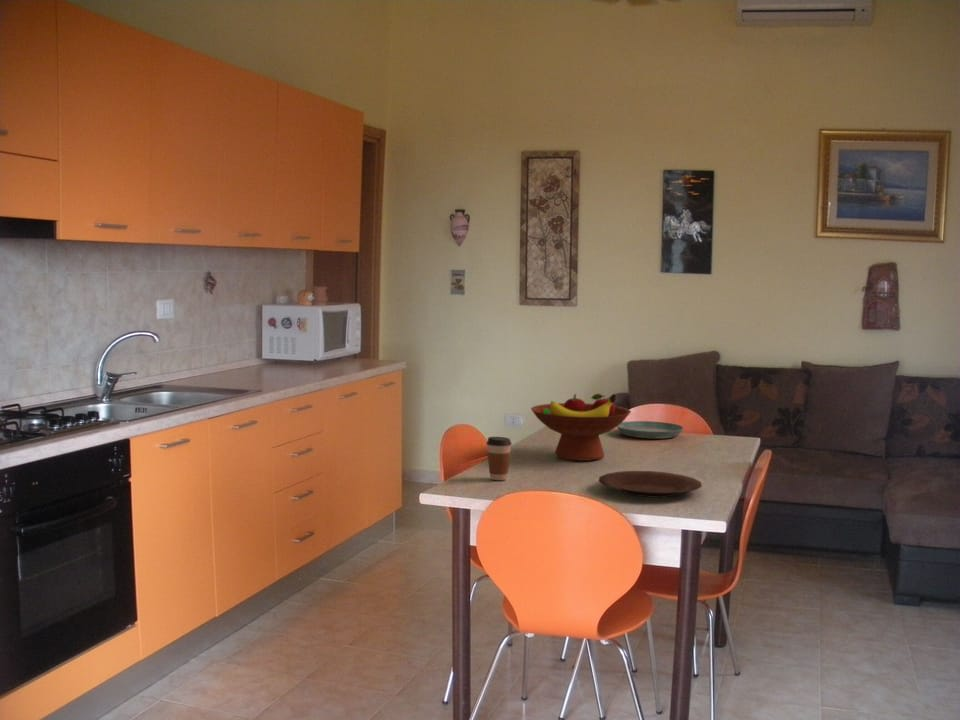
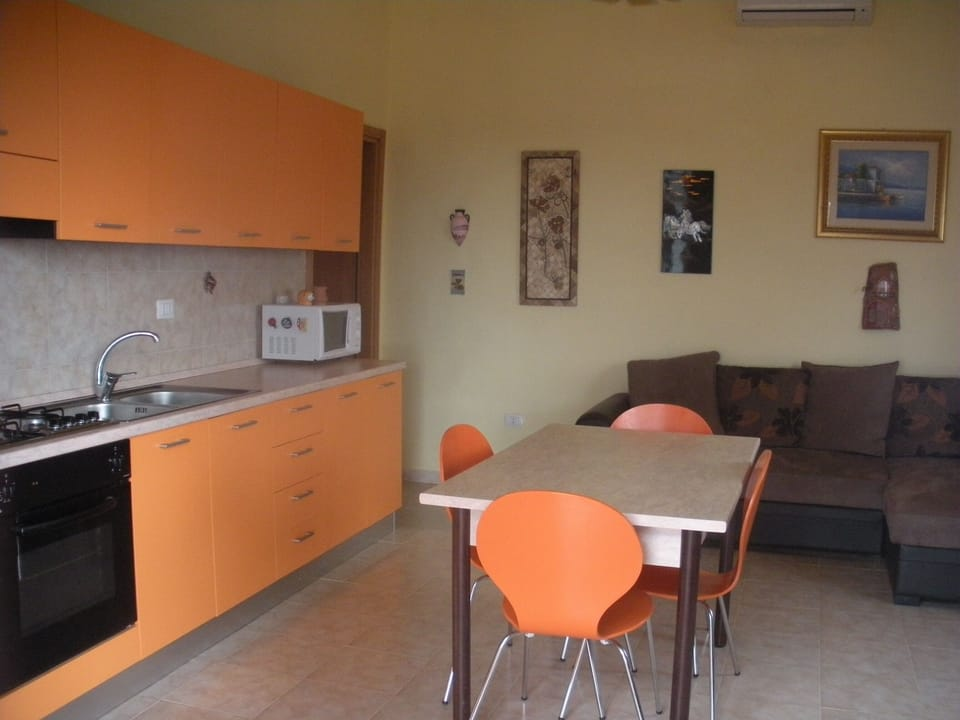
- saucer [616,420,684,440]
- fruit bowl [530,393,632,462]
- coffee cup [485,436,513,481]
- plate [598,470,703,499]
